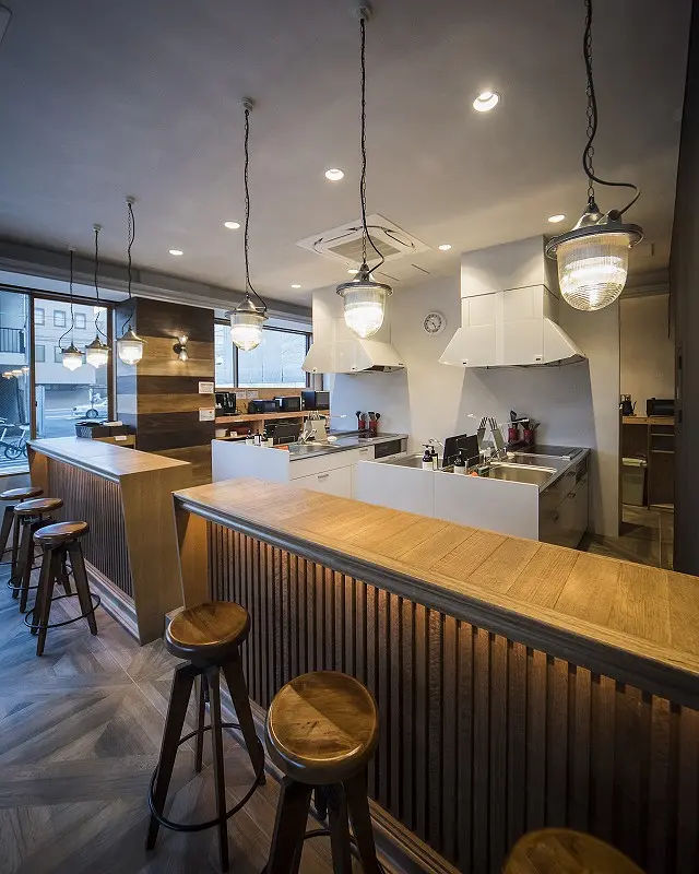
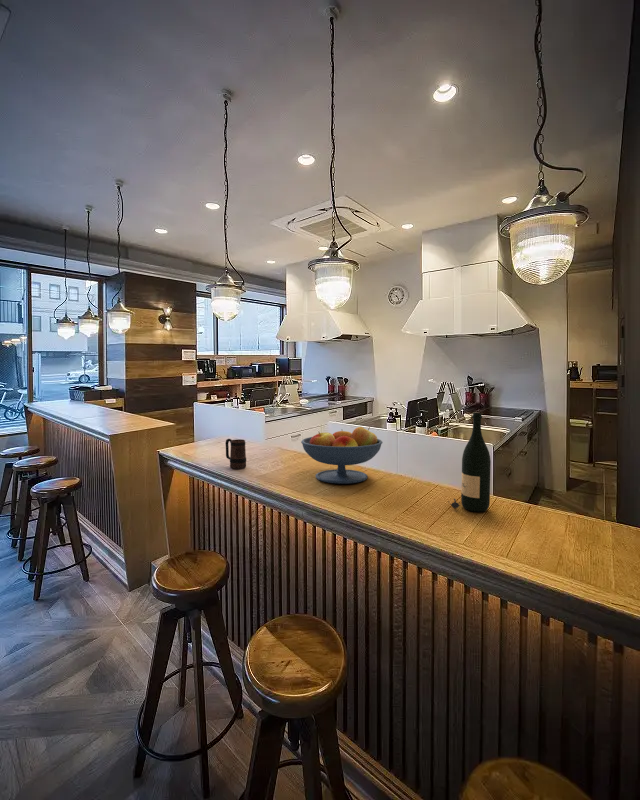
+ mug [224,438,247,470]
+ wine bottle [447,412,492,513]
+ fruit bowl [300,426,383,485]
